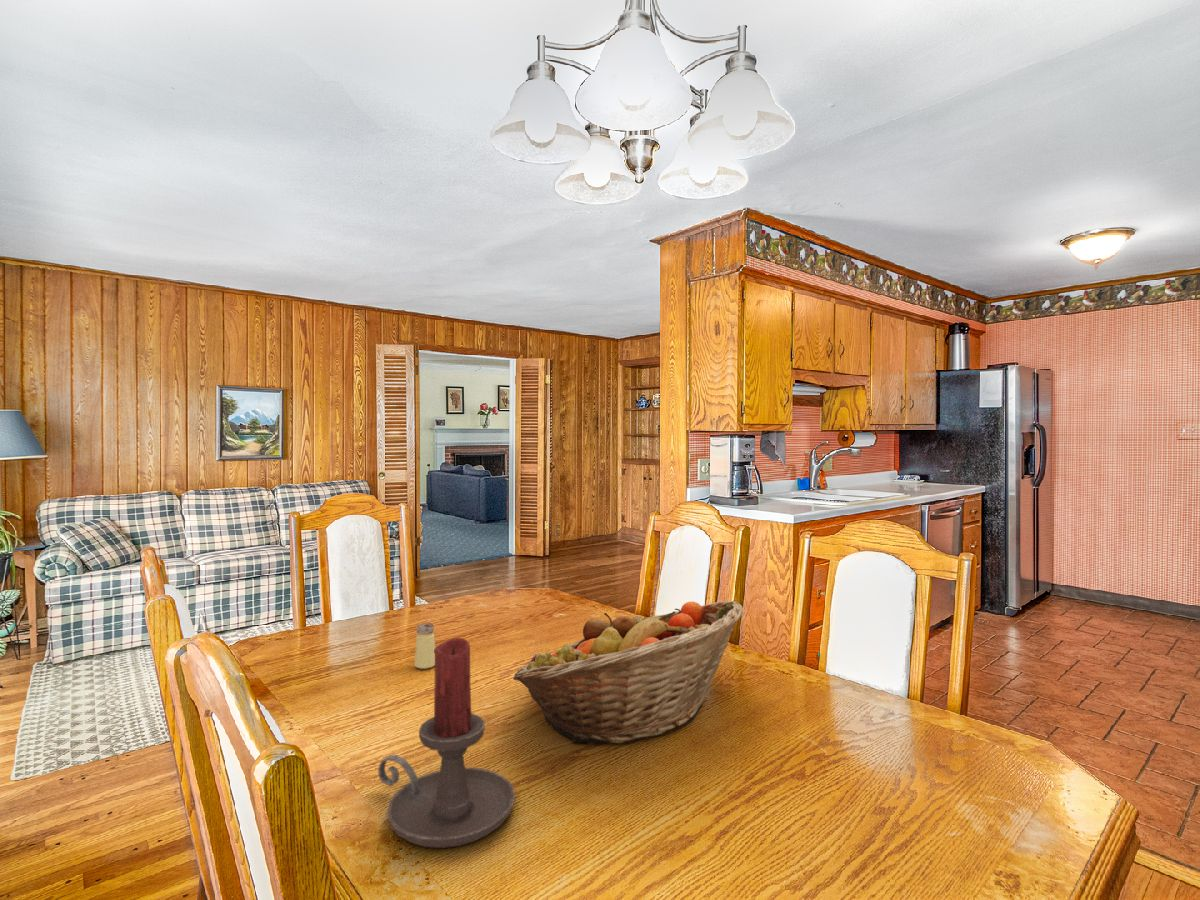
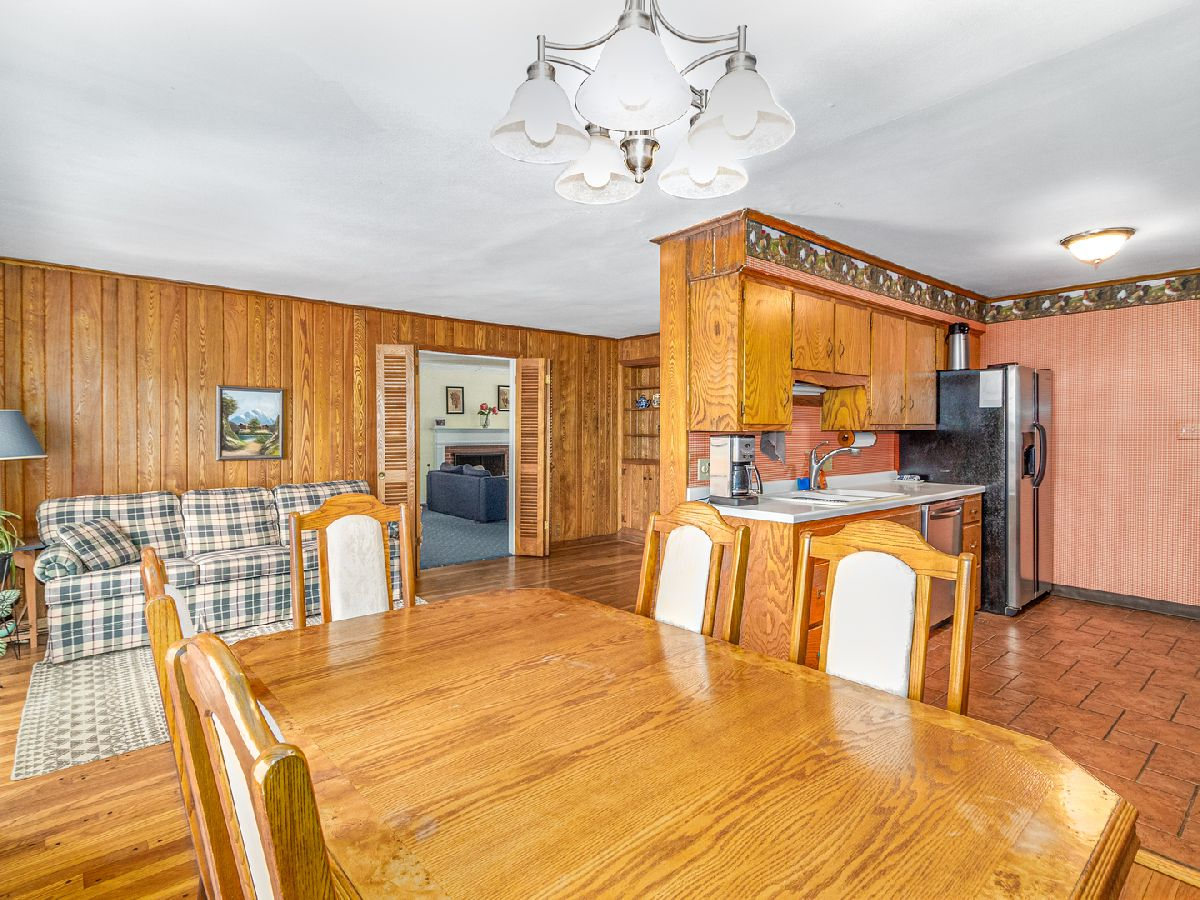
- fruit basket [512,600,744,744]
- candle holder [377,637,516,849]
- saltshaker [413,622,436,670]
